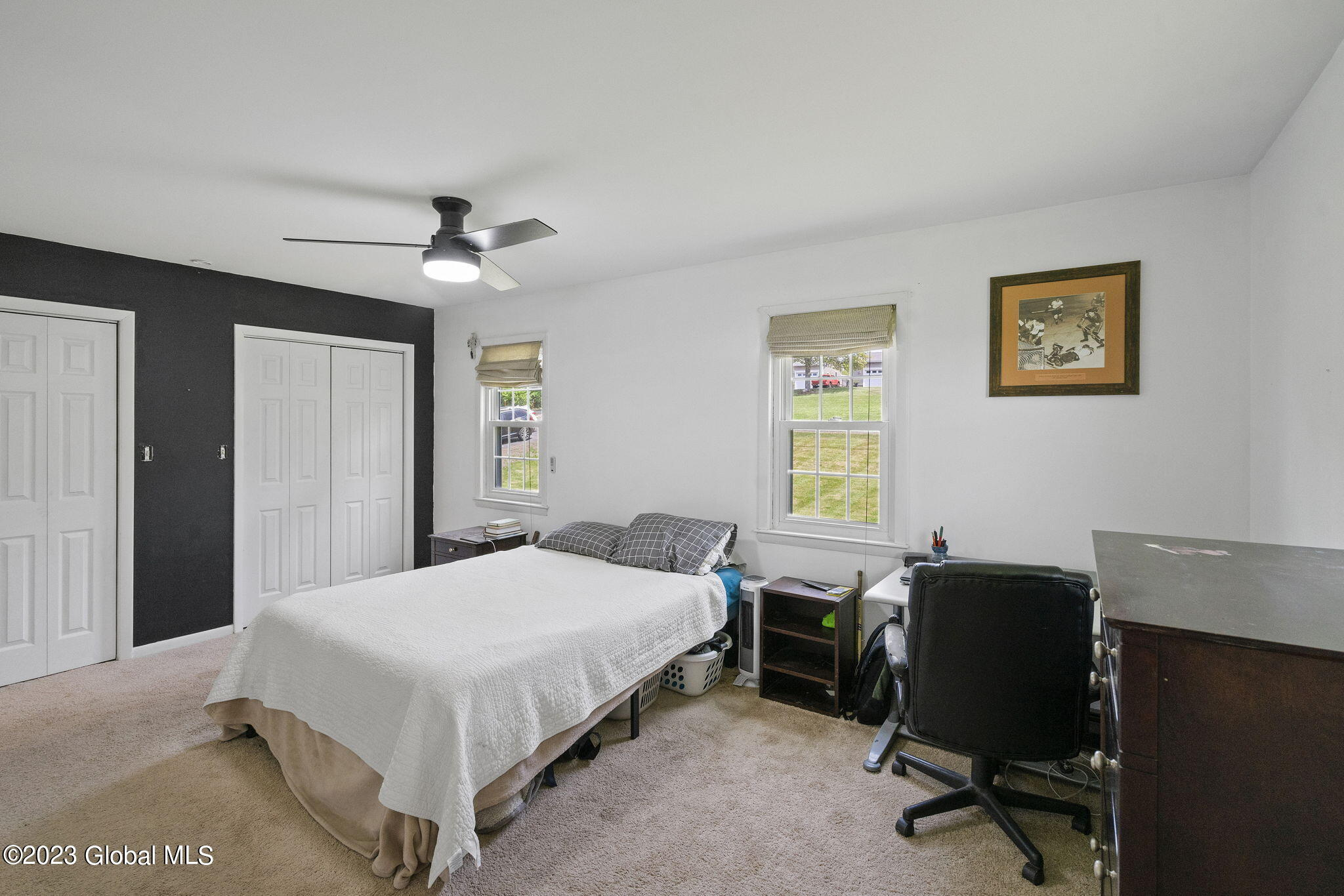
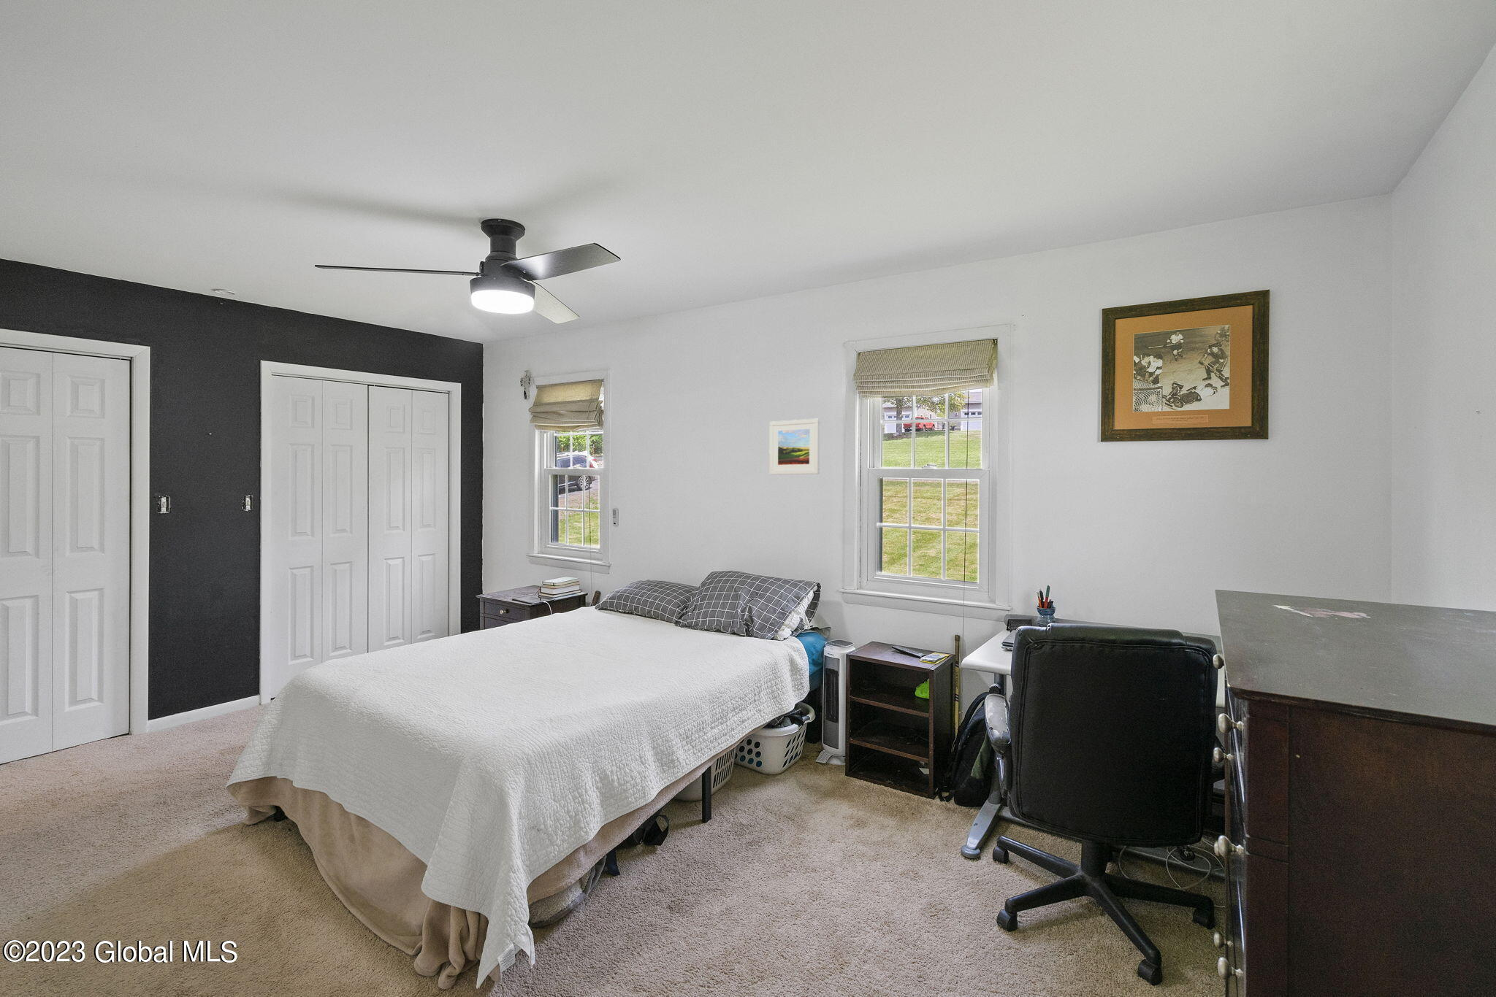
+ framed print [768,418,820,475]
